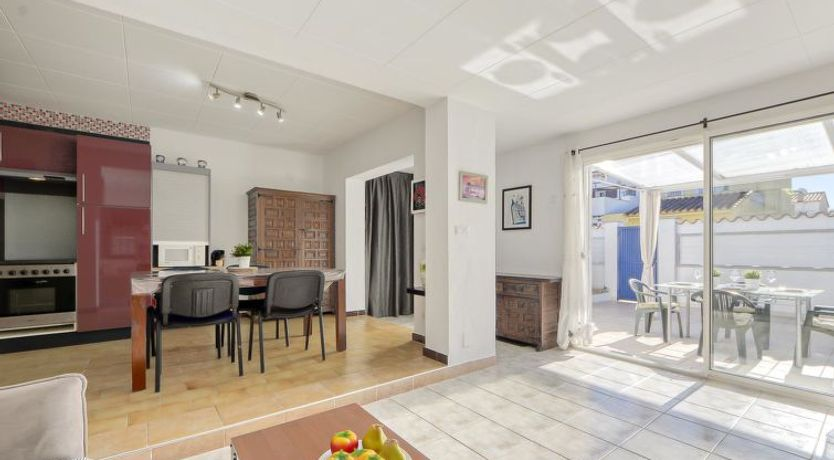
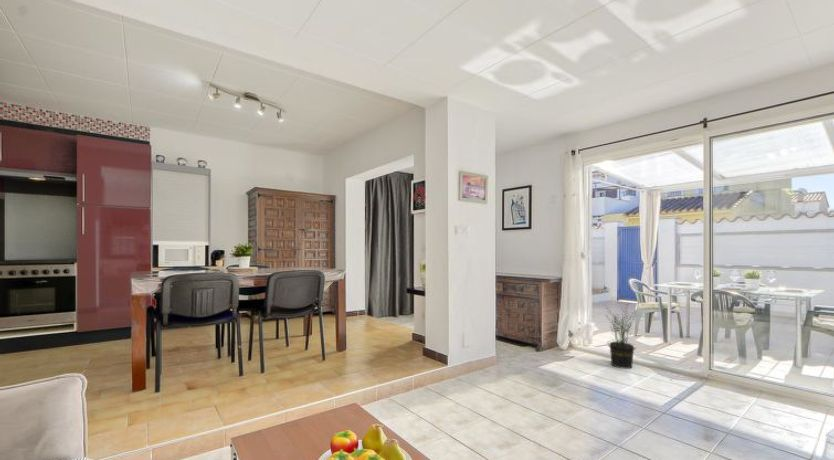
+ potted plant [602,302,638,370]
